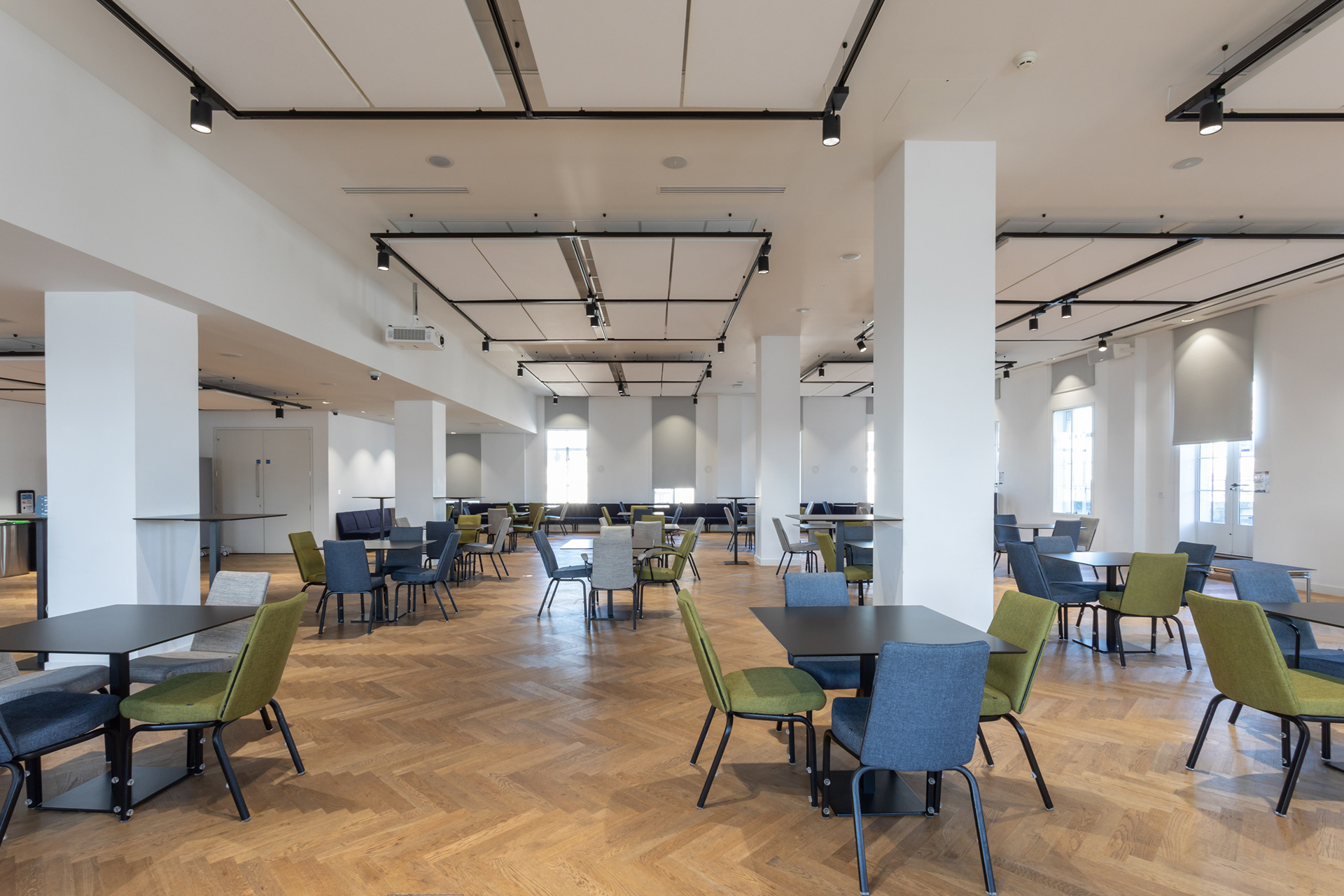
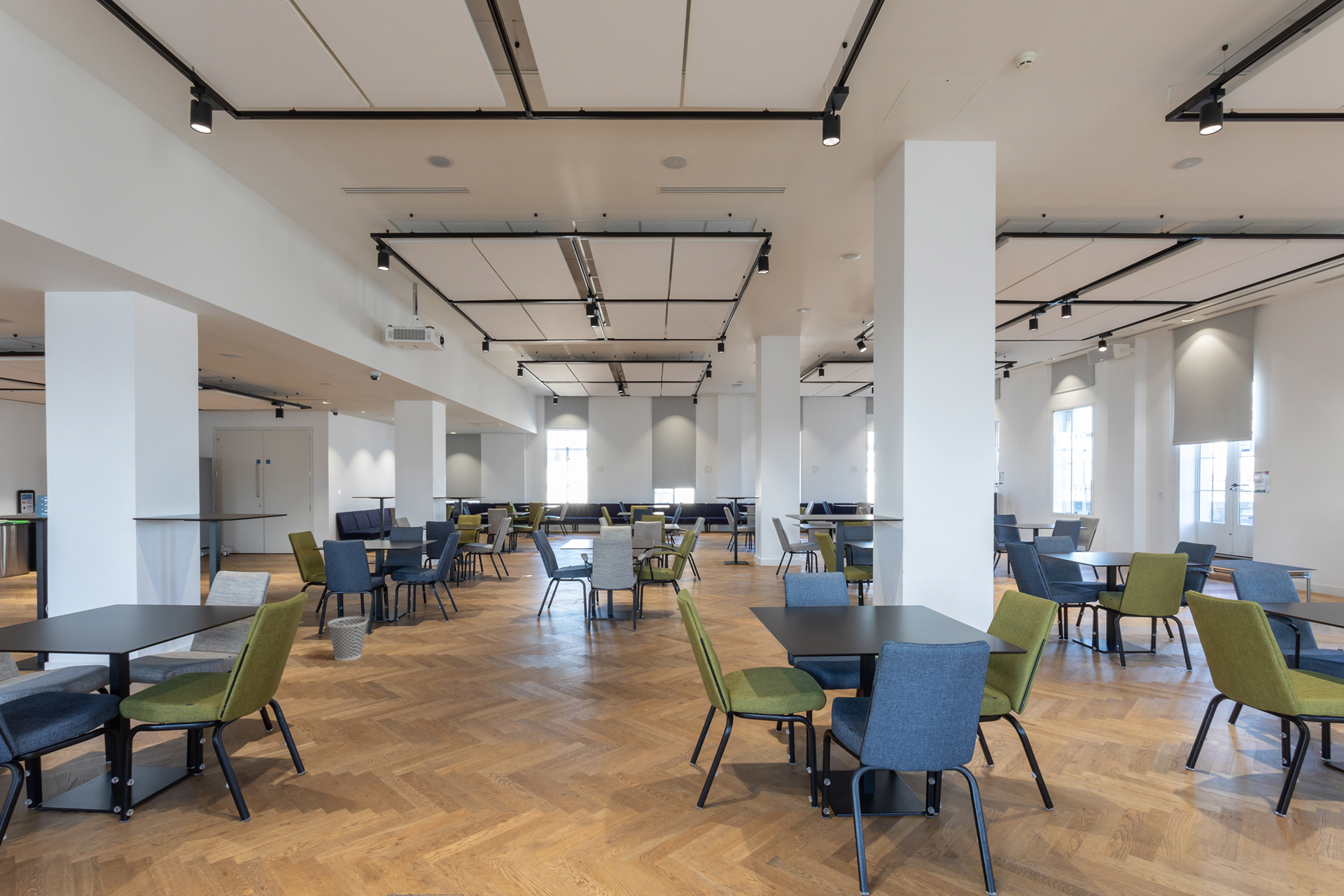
+ wastebasket [327,615,370,661]
